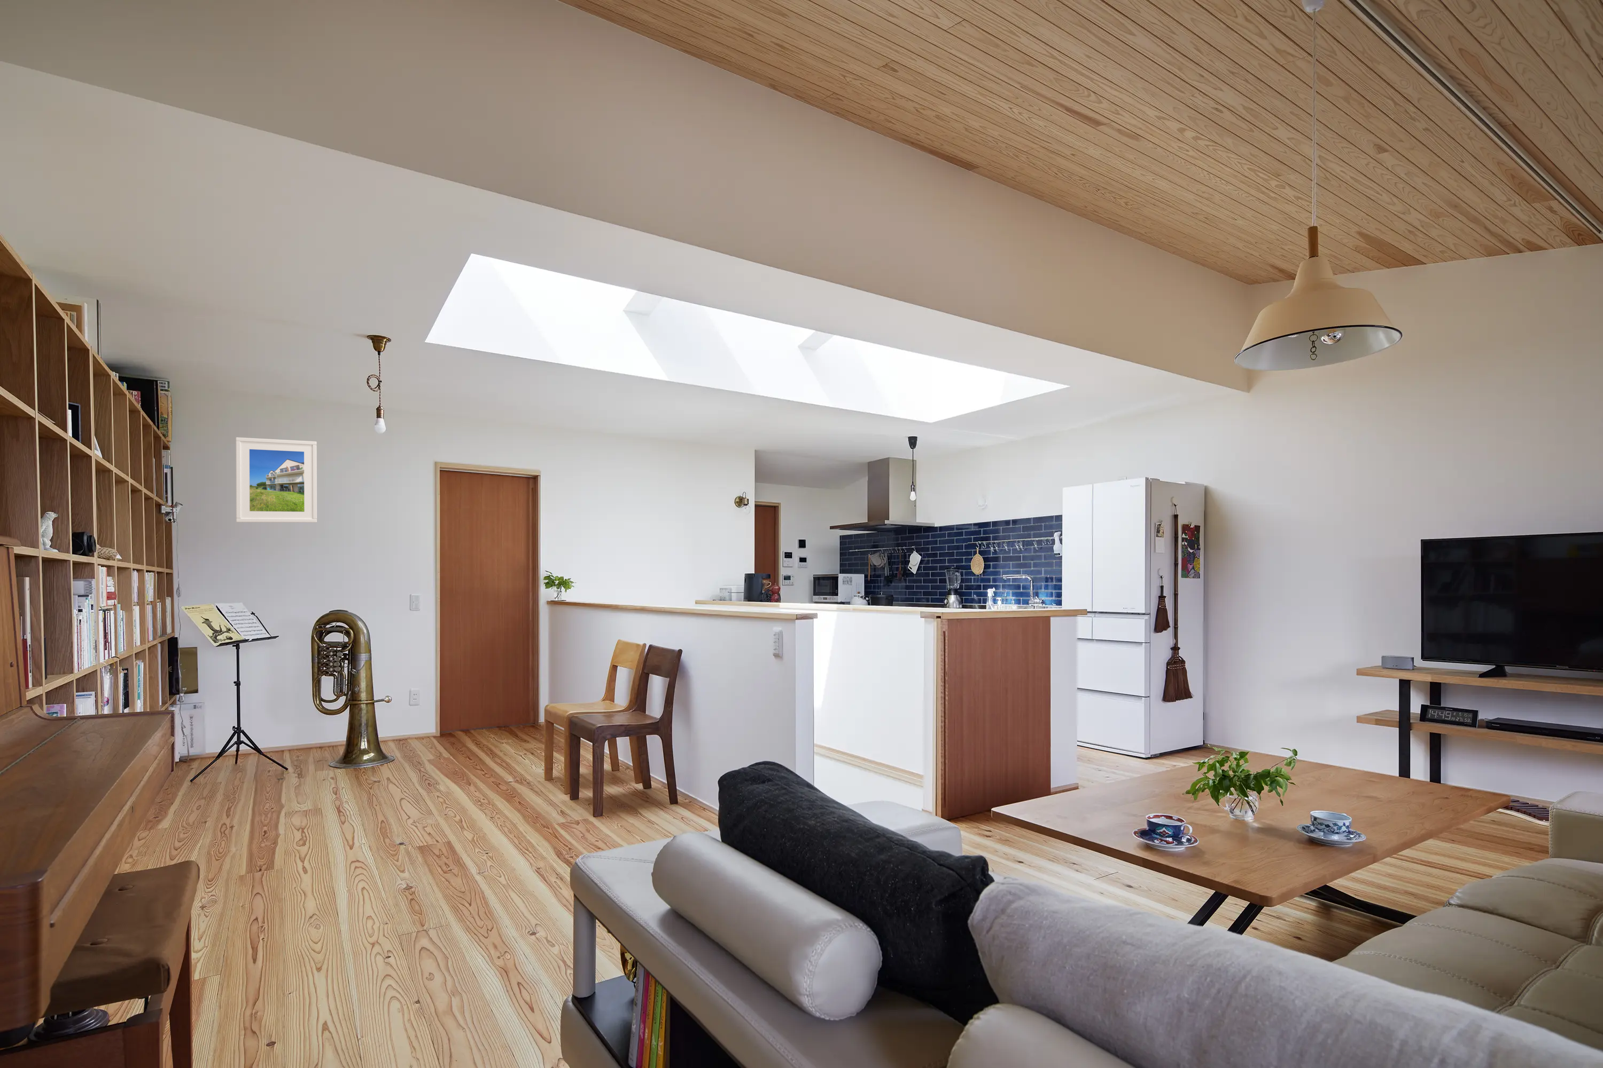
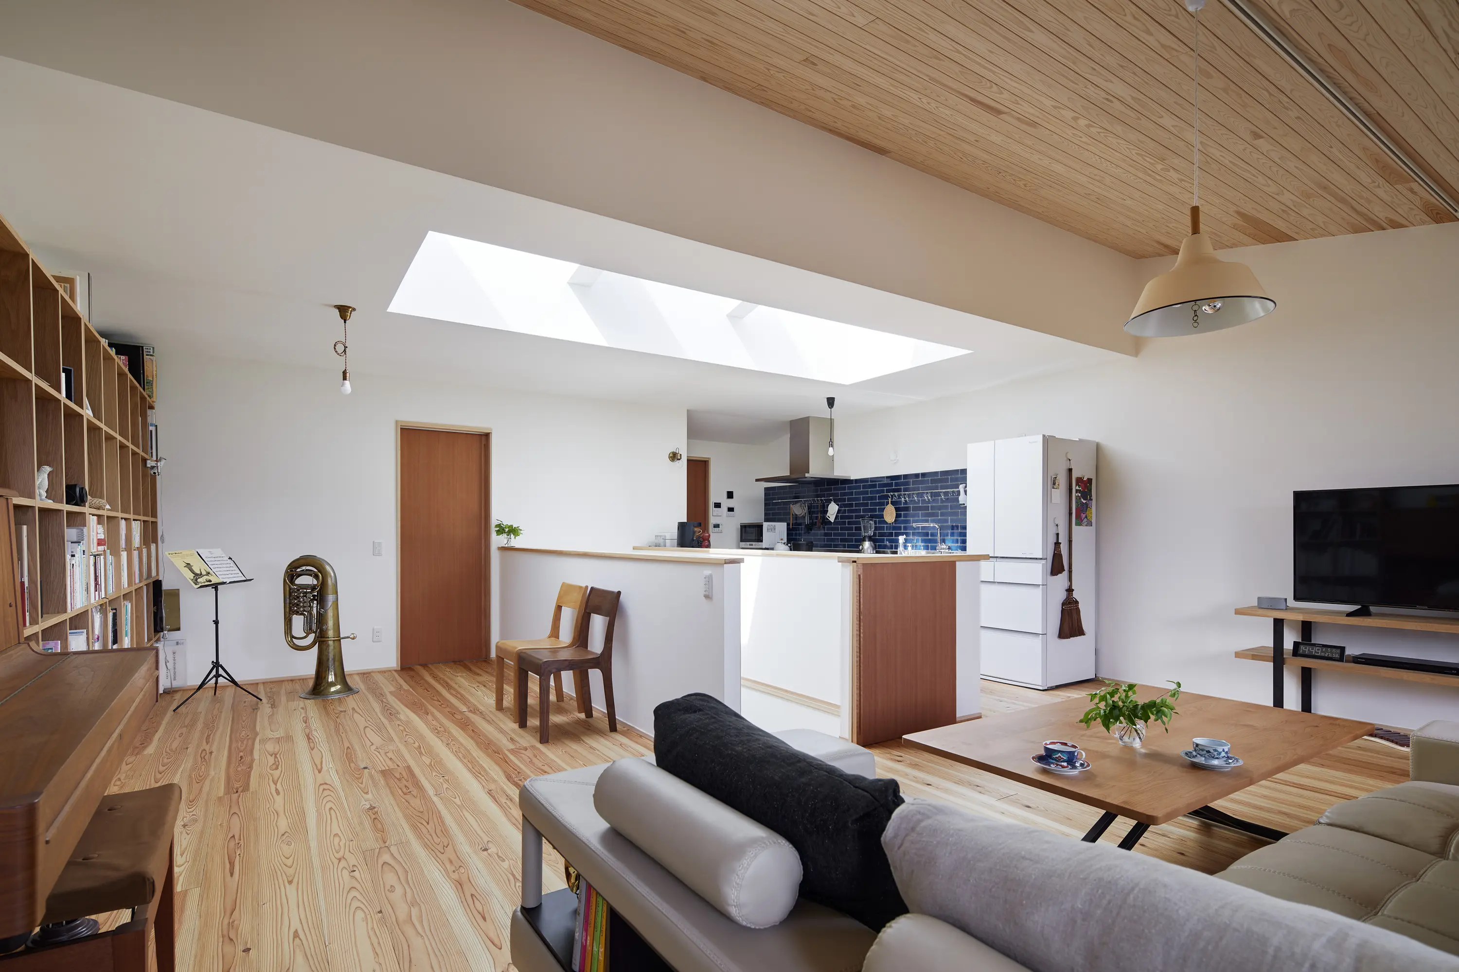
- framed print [235,436,317,523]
